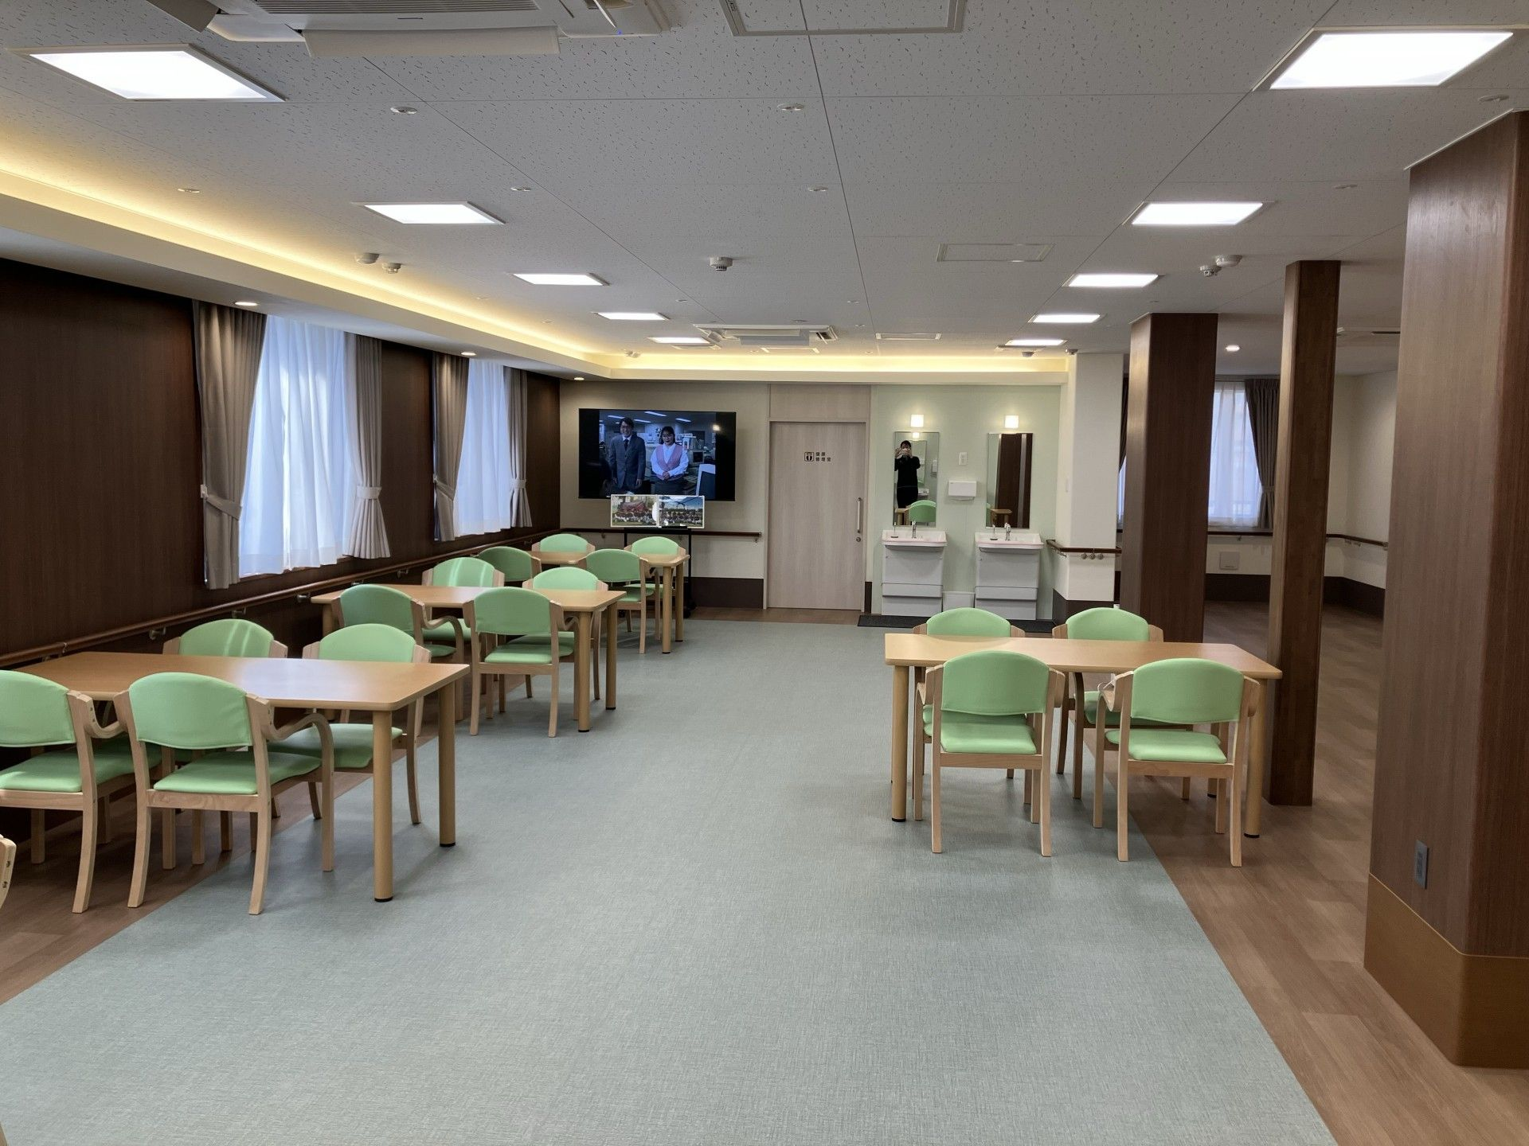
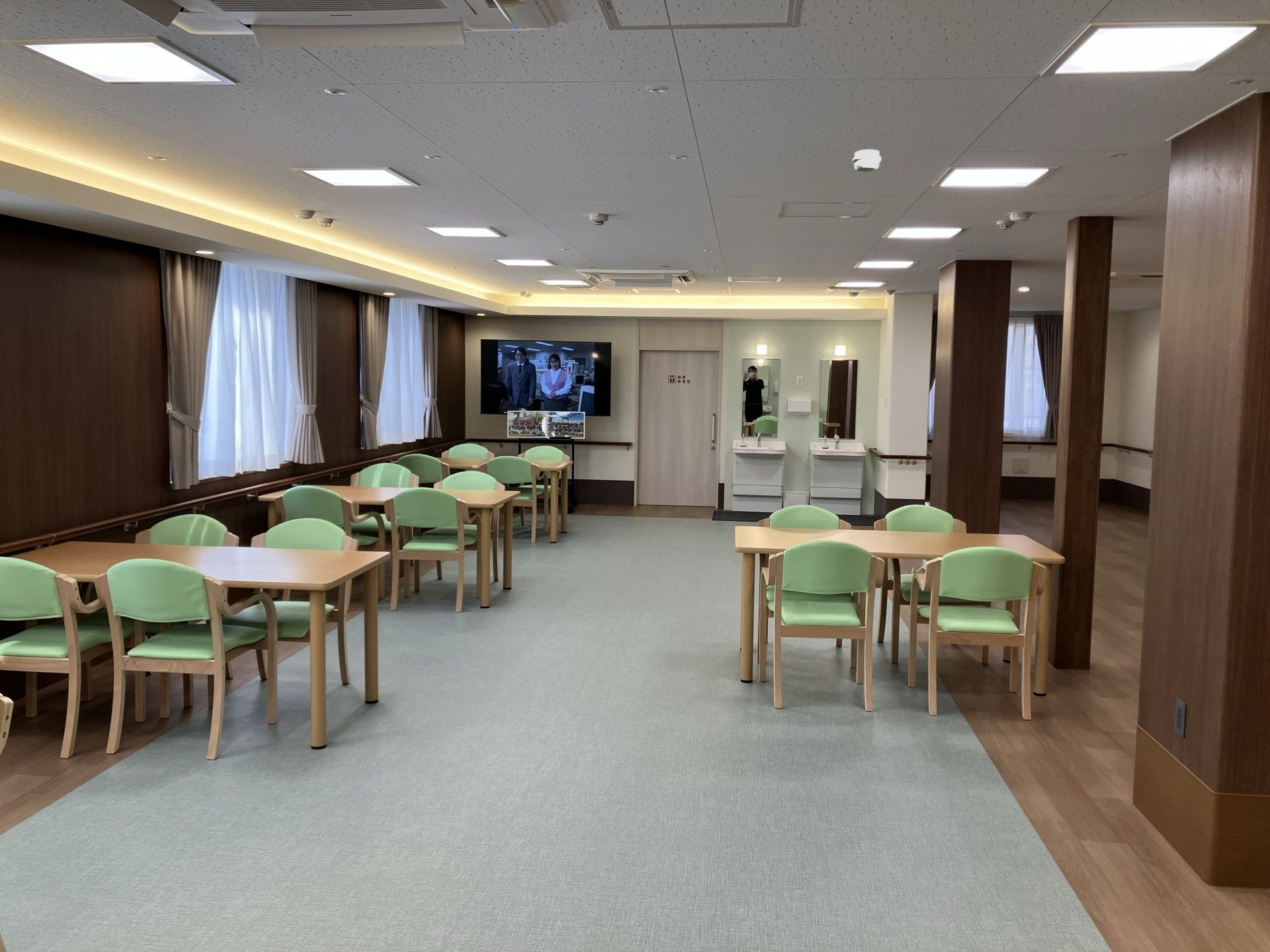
+ smoke detector [852,149,882,173]
